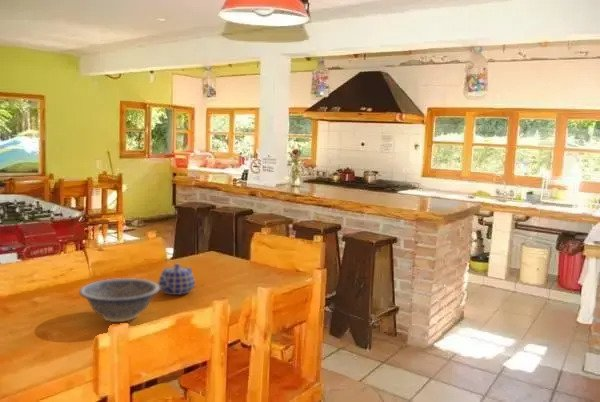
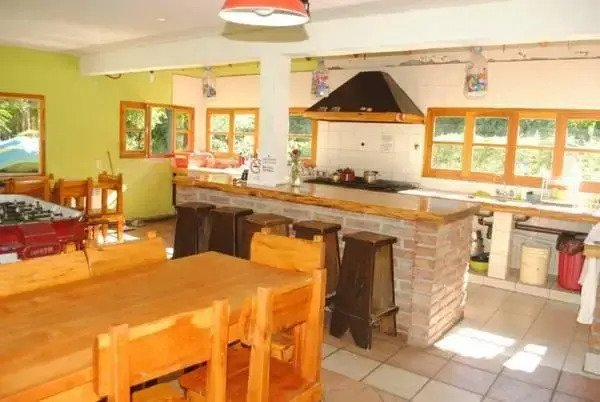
- teapot [157,263,196,296]
- decorative bowl [78,277,161,323]
